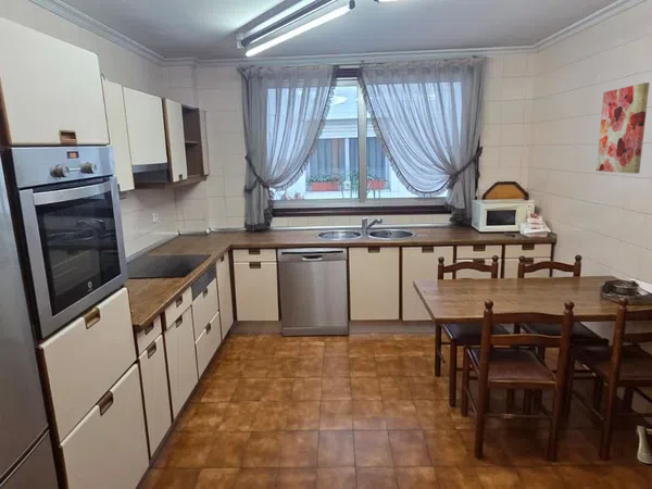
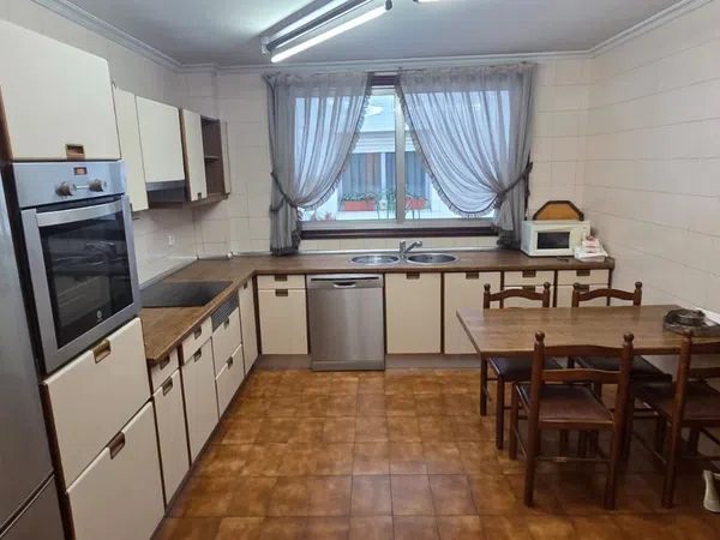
- wall art [595,82,651,175]
